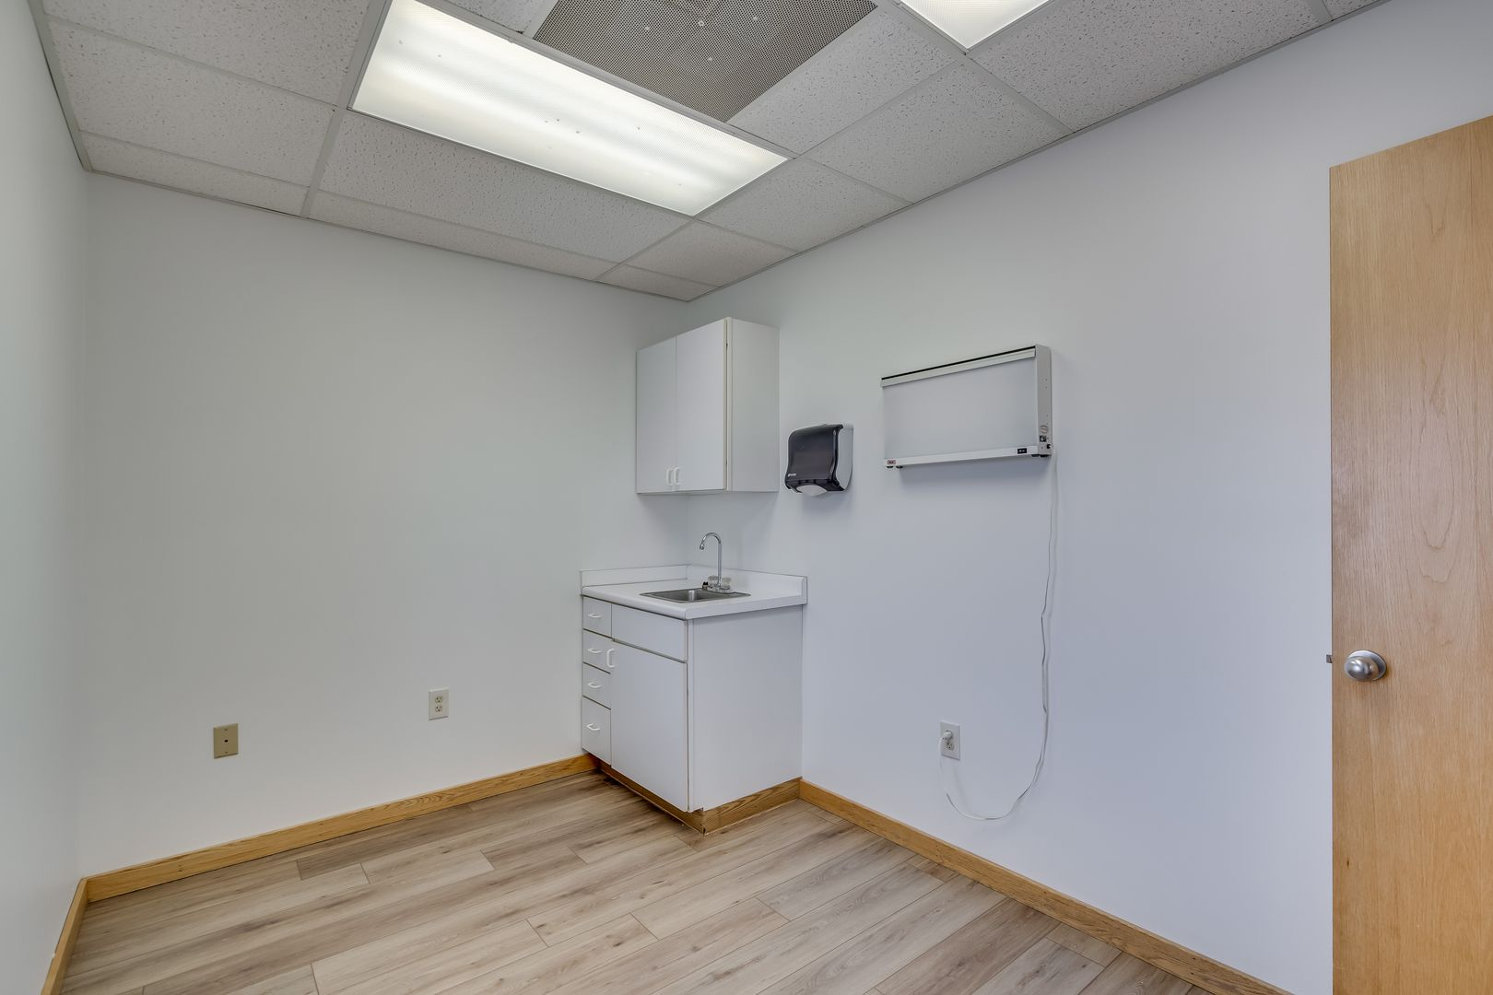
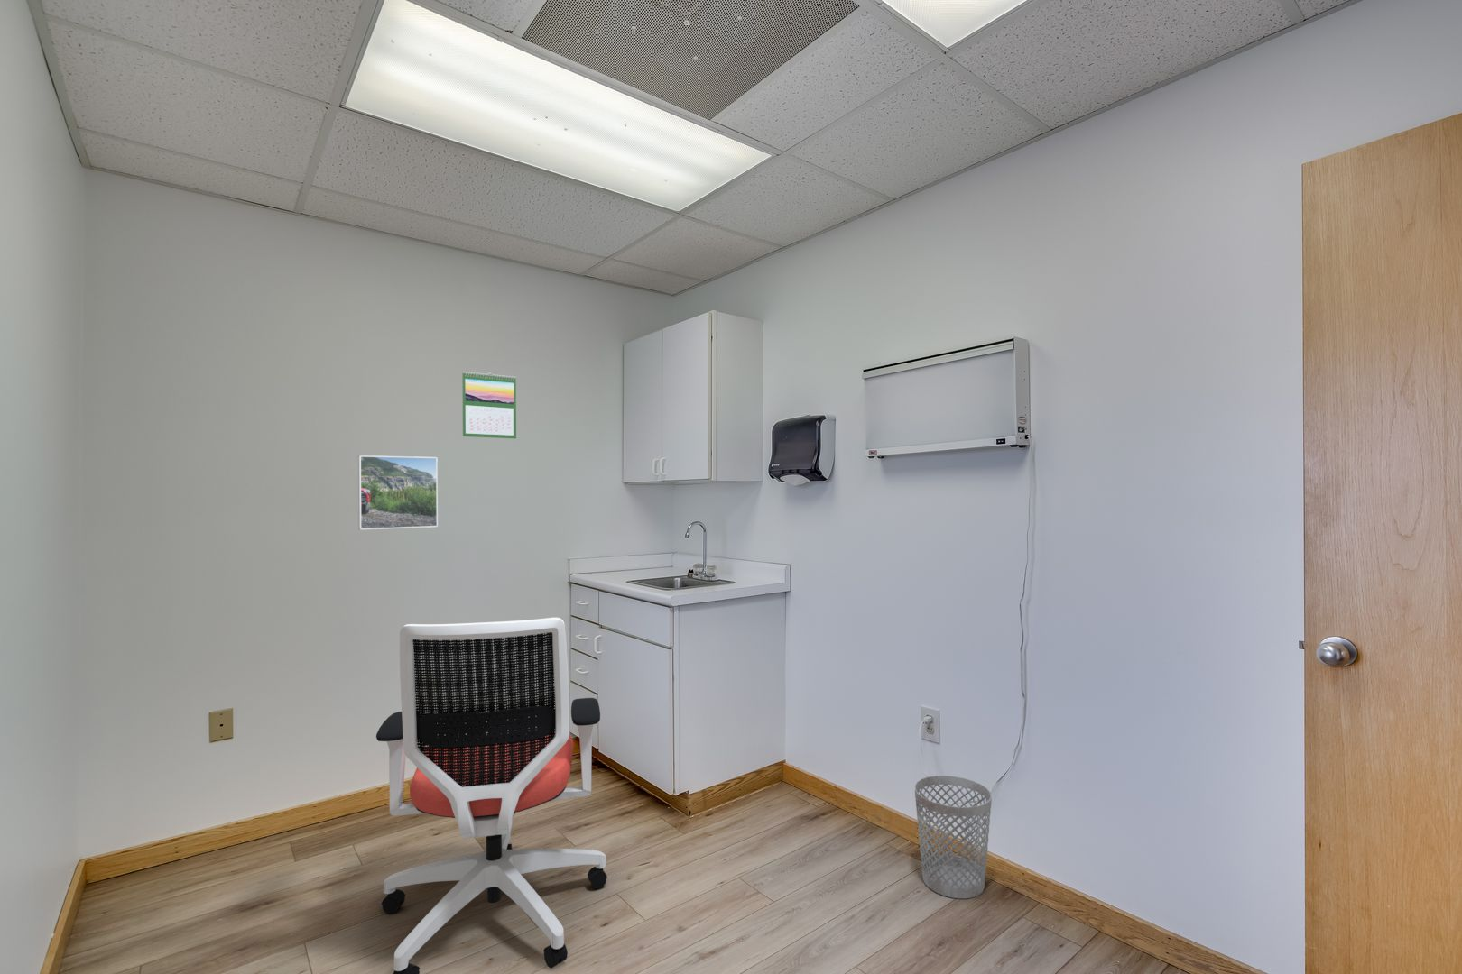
+ wastebasket [914,775,993,899]
+ office chair [375,616,608,974]
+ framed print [358,454,438,530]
+ calendar [461,371,517,439]
